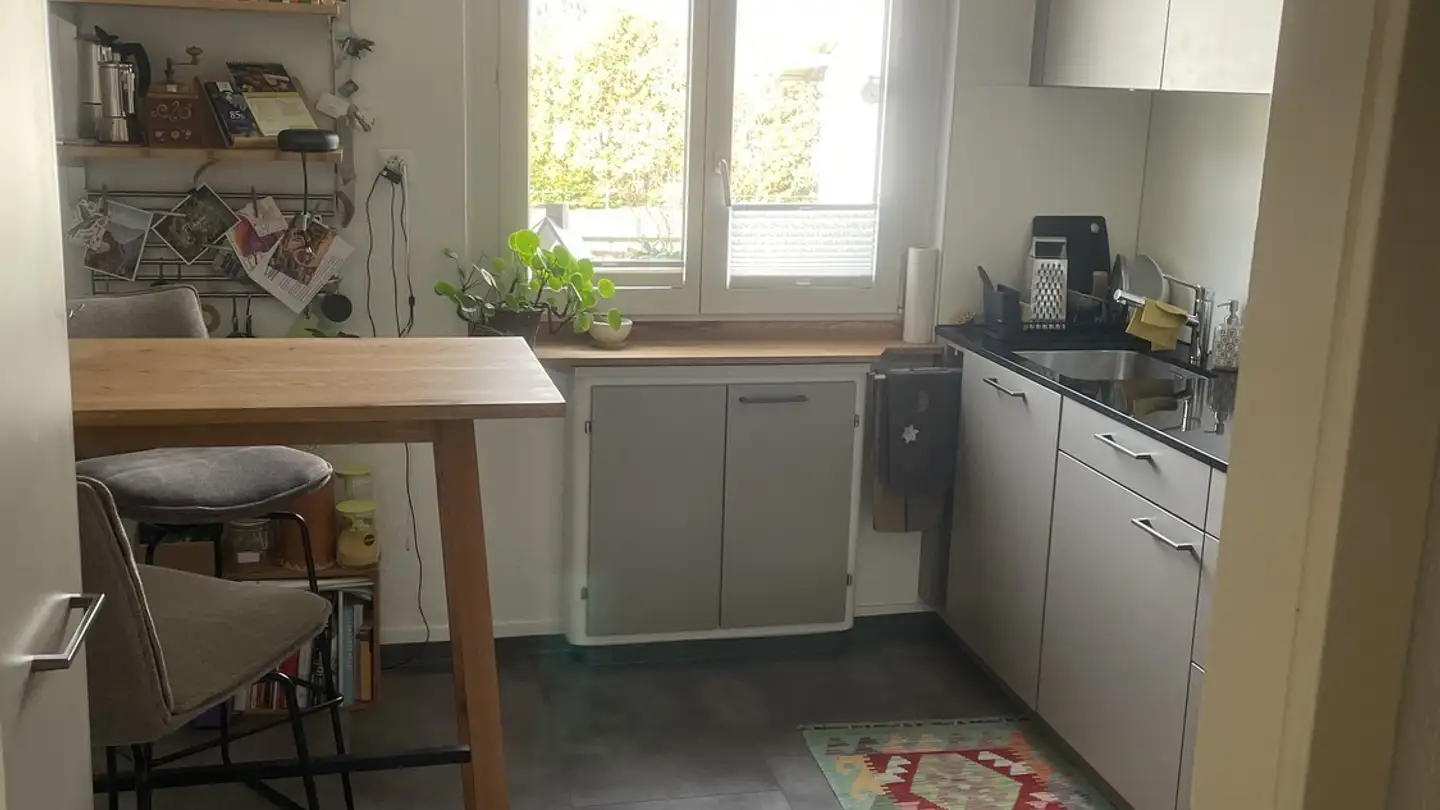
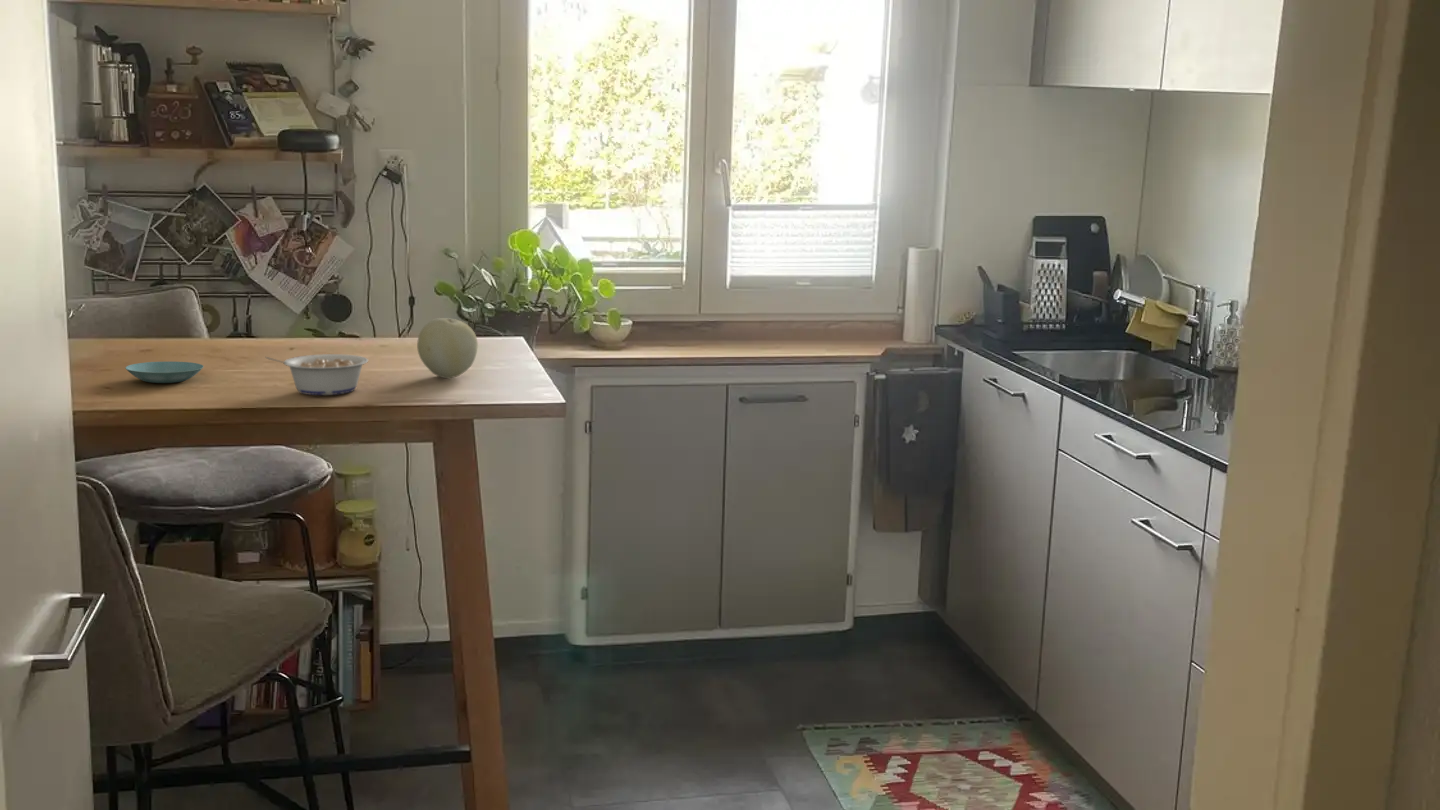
+ saucer [125,361,205,384]
+ fruit [416,317,479,379]
+ legume [265,353,369,396]
